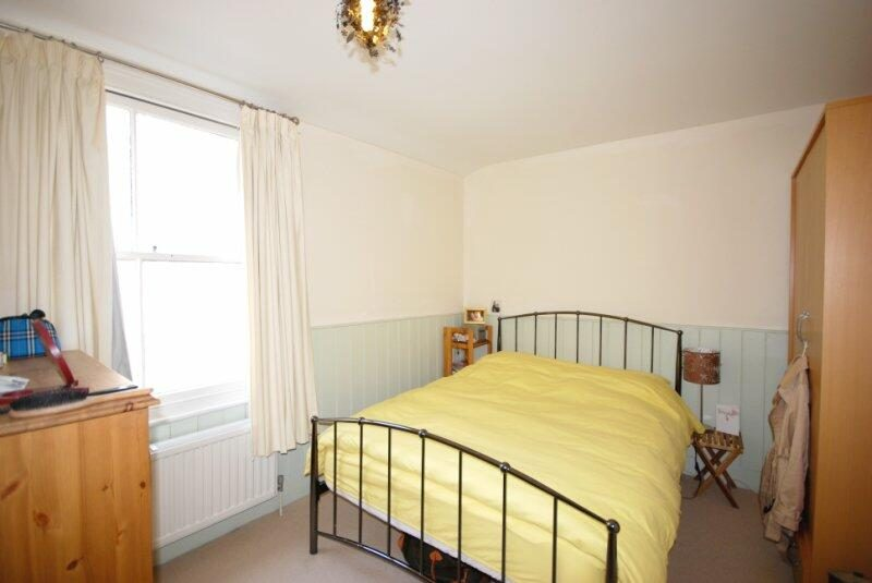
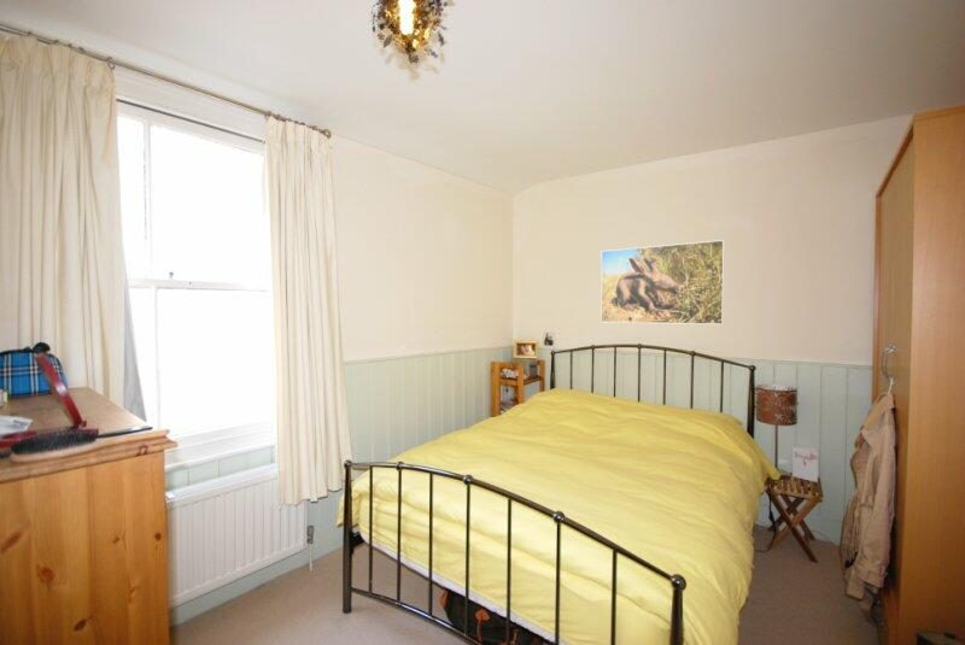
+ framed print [600,239,725,326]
